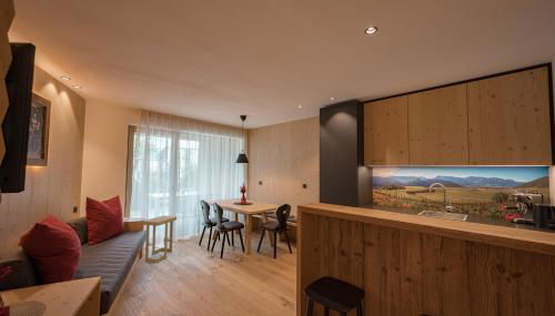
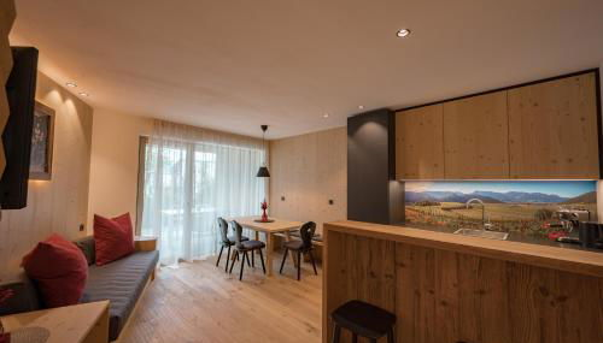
- side table [142,215,178,264]
